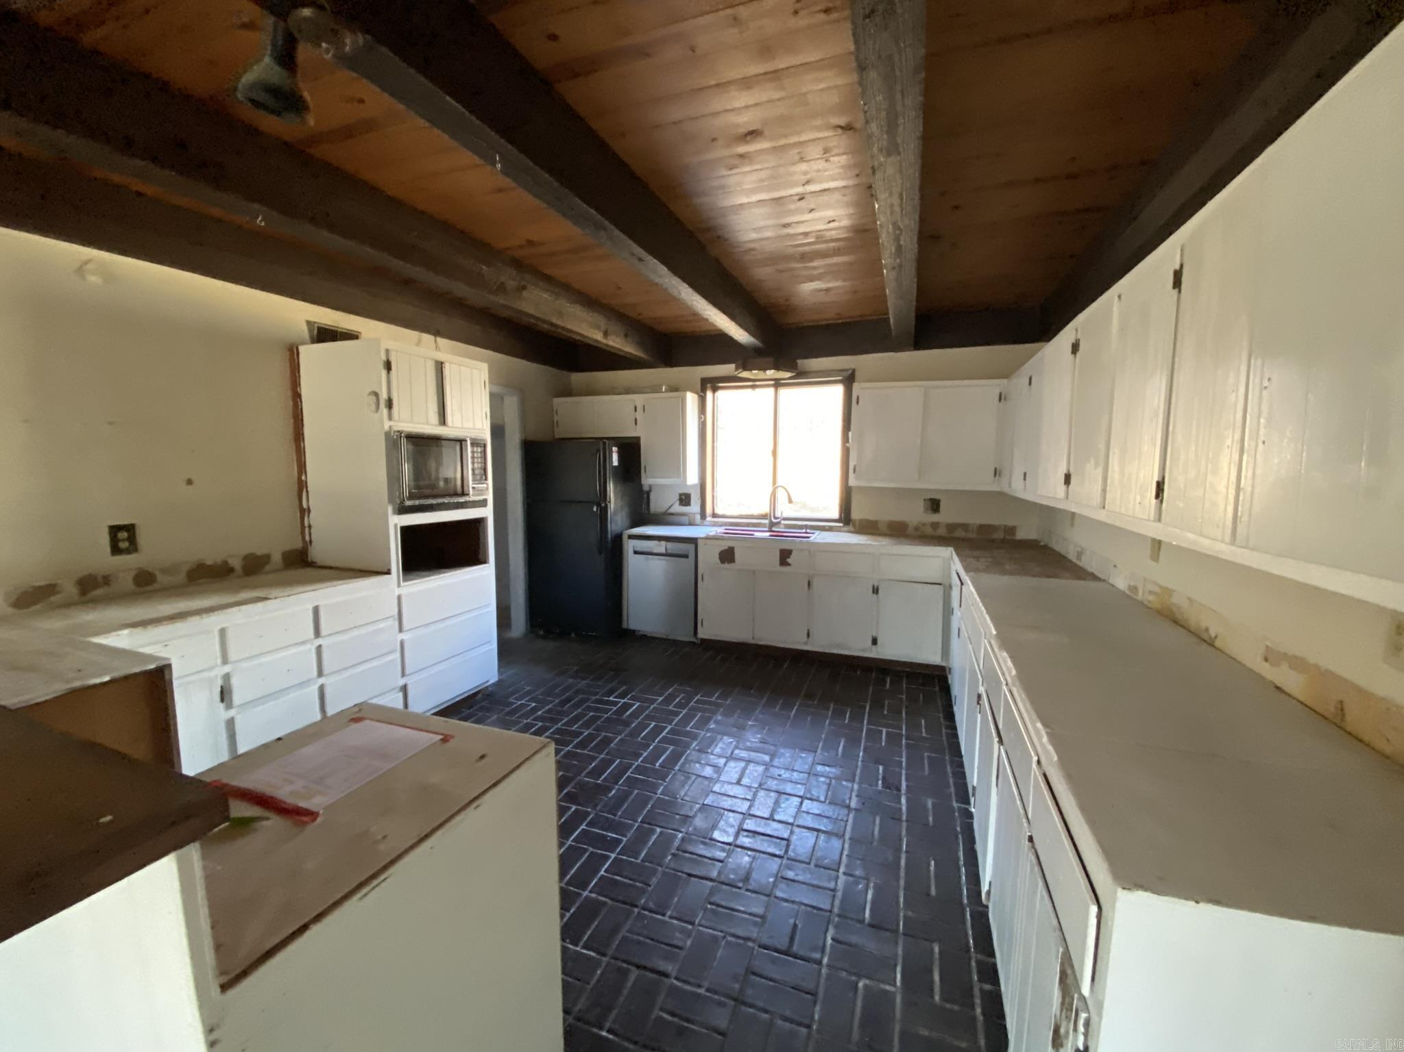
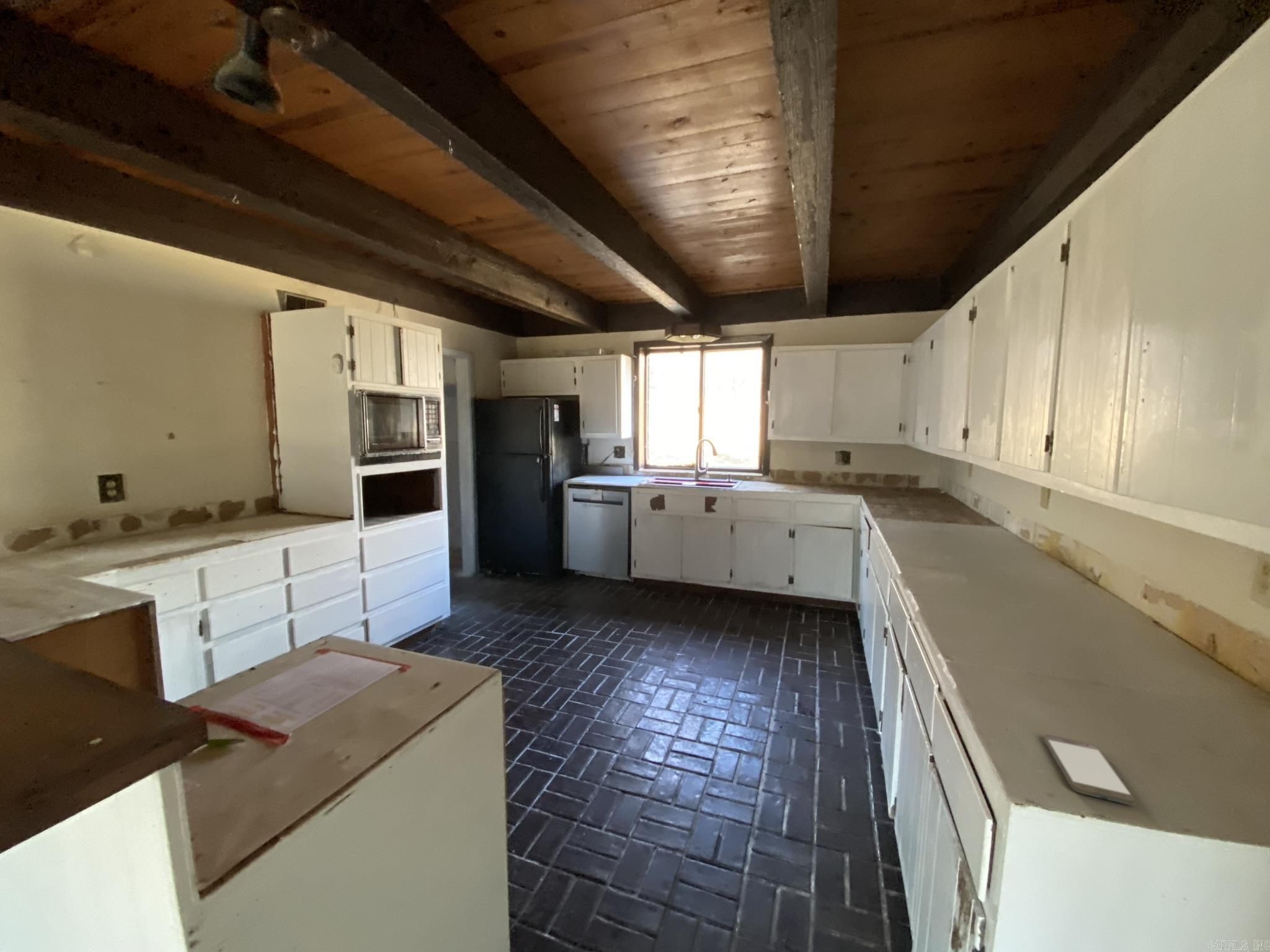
+ smartphone [1043,734,1137,806]
